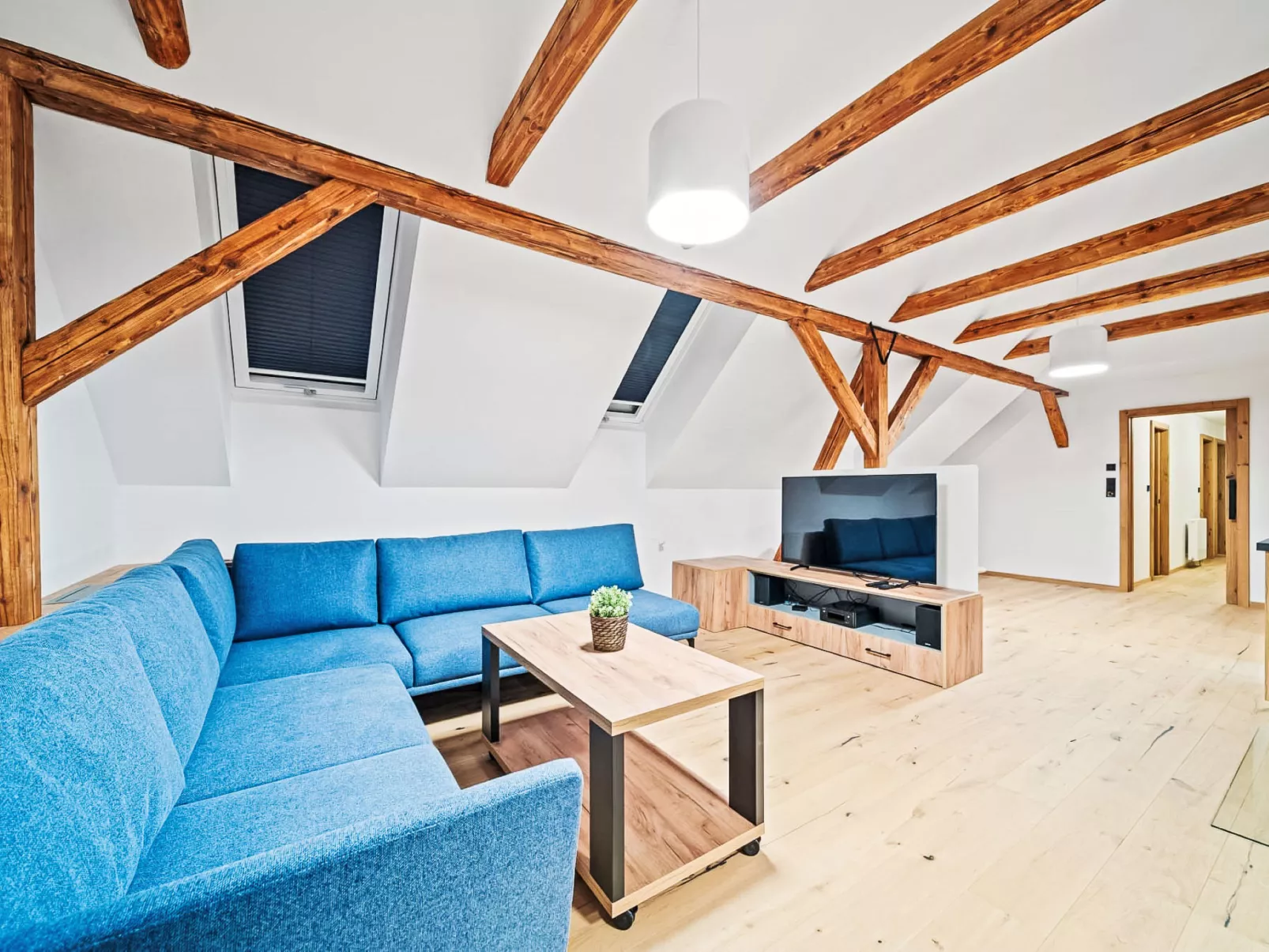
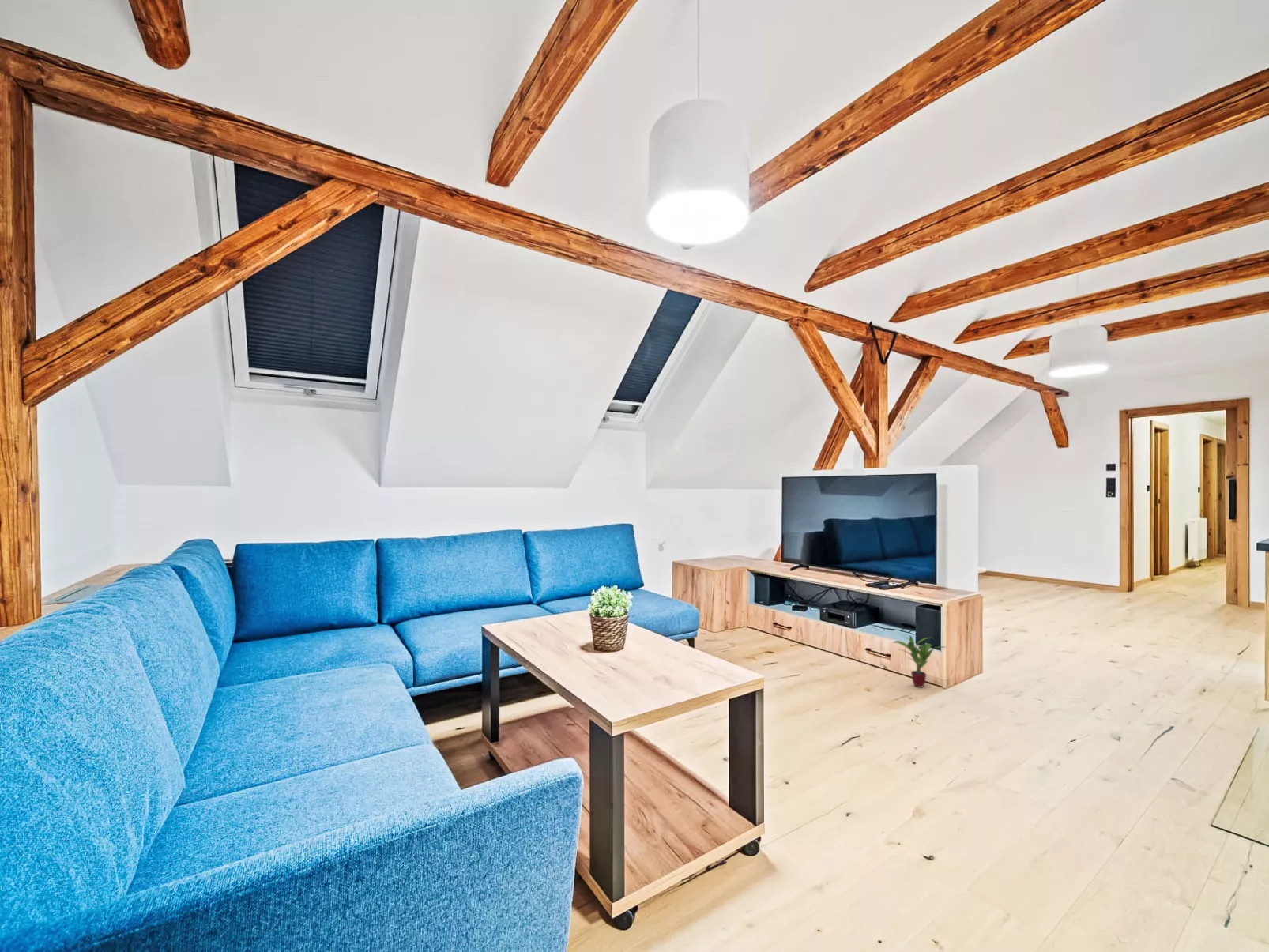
+ potted plant [892,634,948,688]
